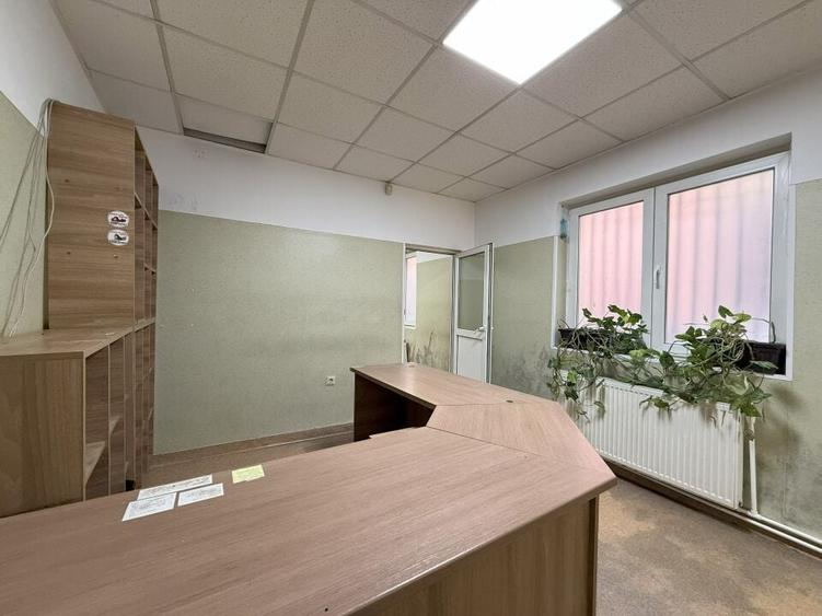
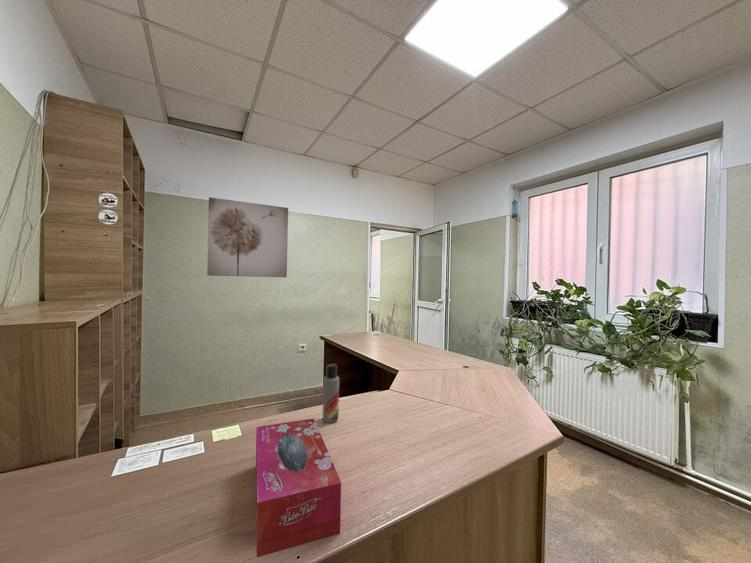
+ wall art [206,196,289,278]
+ lotion bottle [322,363,340,424]
+ tissue box [255,417,342,558]
